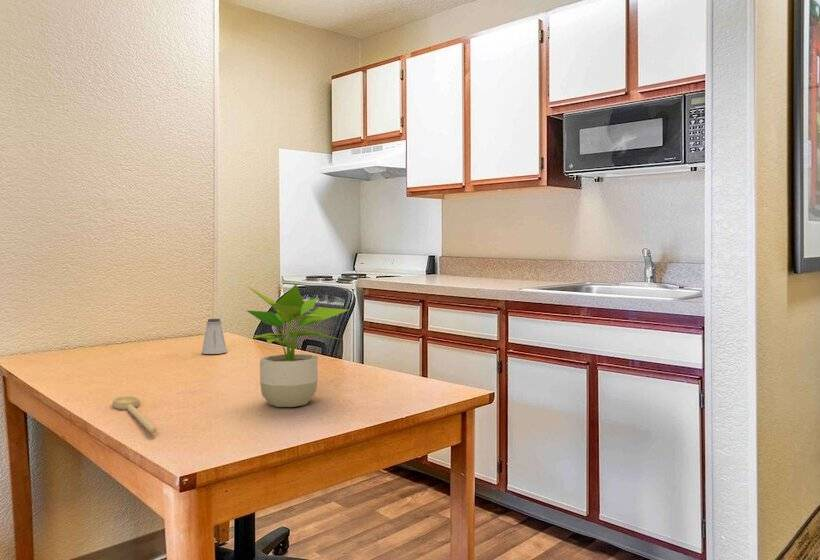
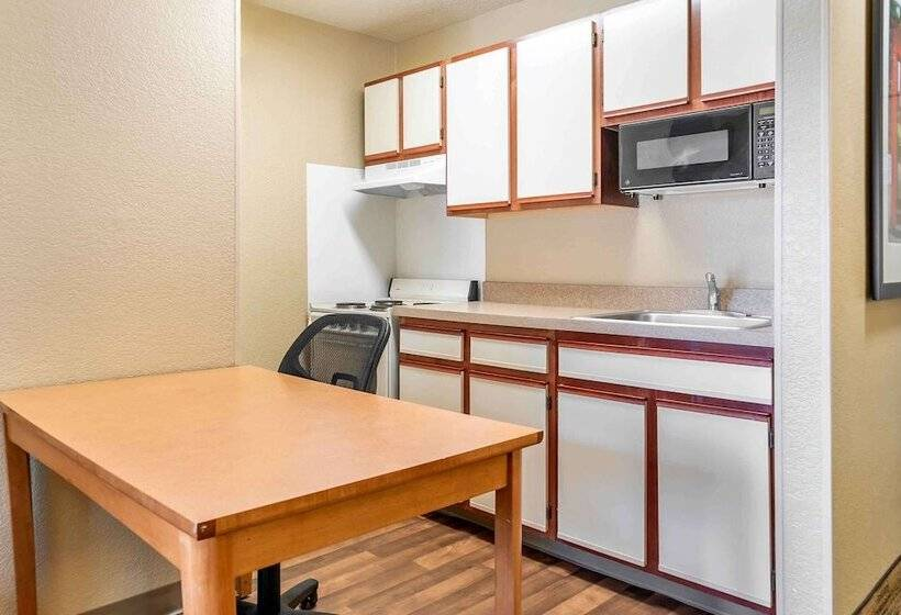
- spoon [112,395,158,434]
- potted plant [245,283,349,408]
- saltshaker [201,318,228,355]
